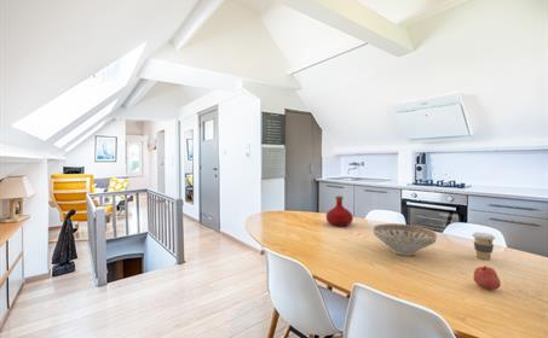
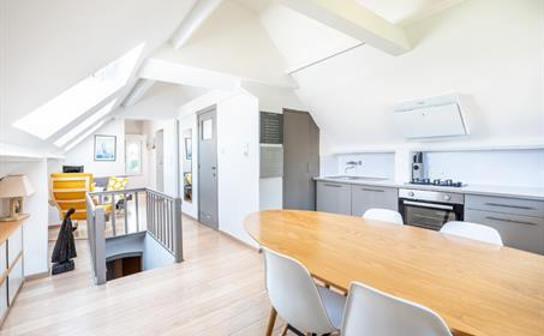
- apple [472,264,502,291]
- bottle [325,194,354,227]
- decorative bowl [373,222,438,257]
- coffee cup [471,232,496,261]
